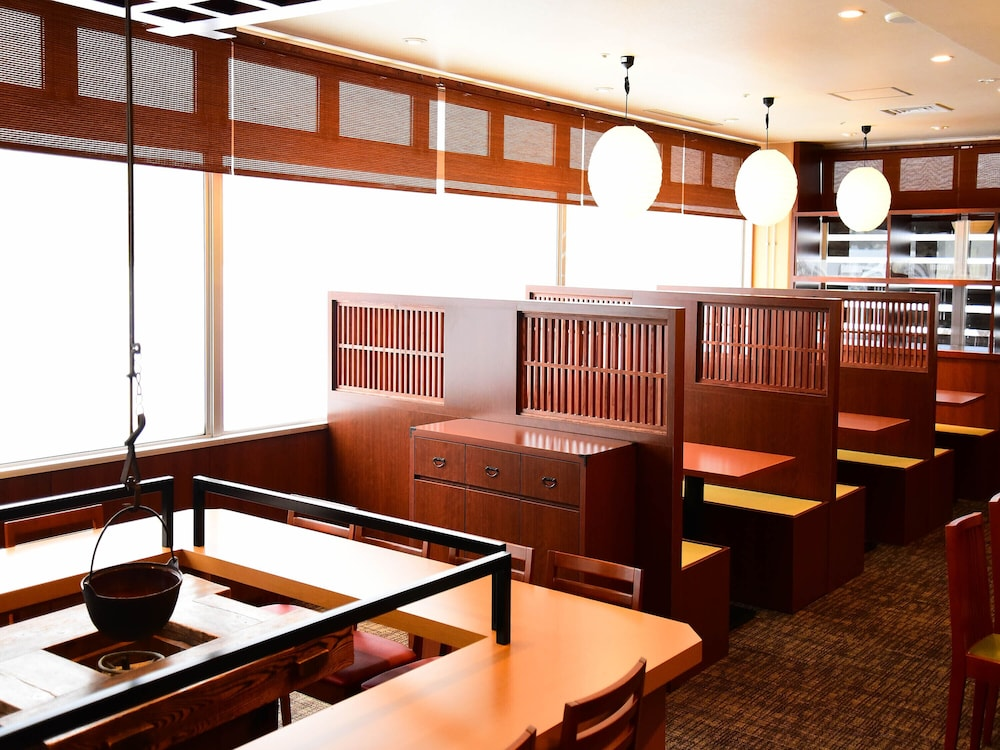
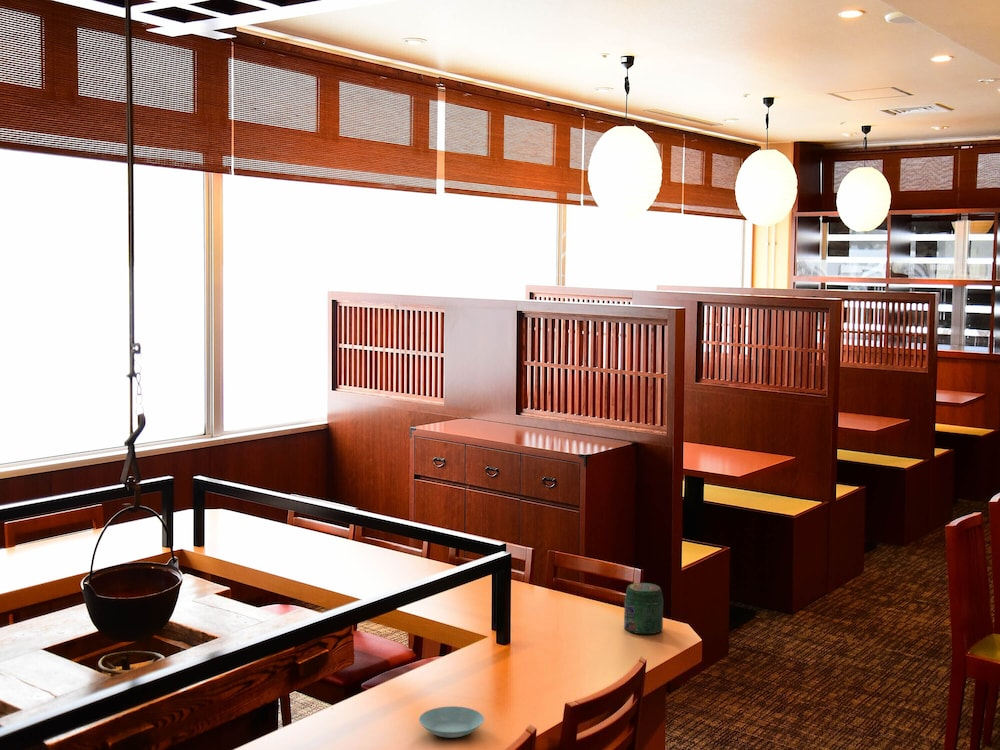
+ saucer [418,705,485,739]
+ jar [623,582,664,635]
